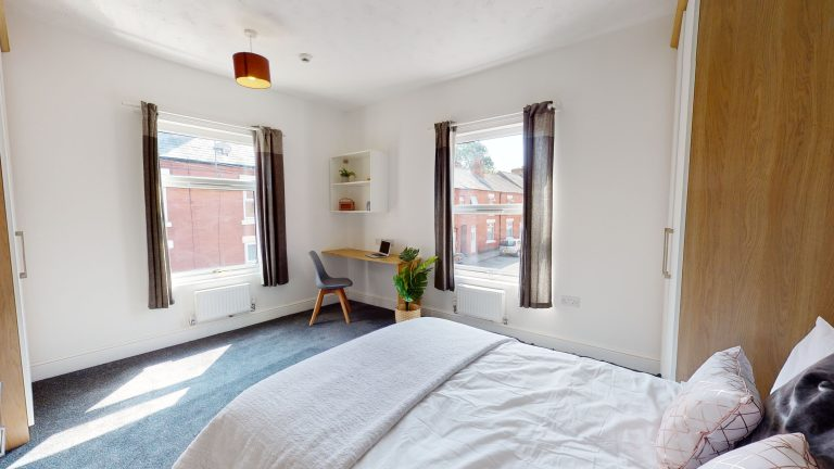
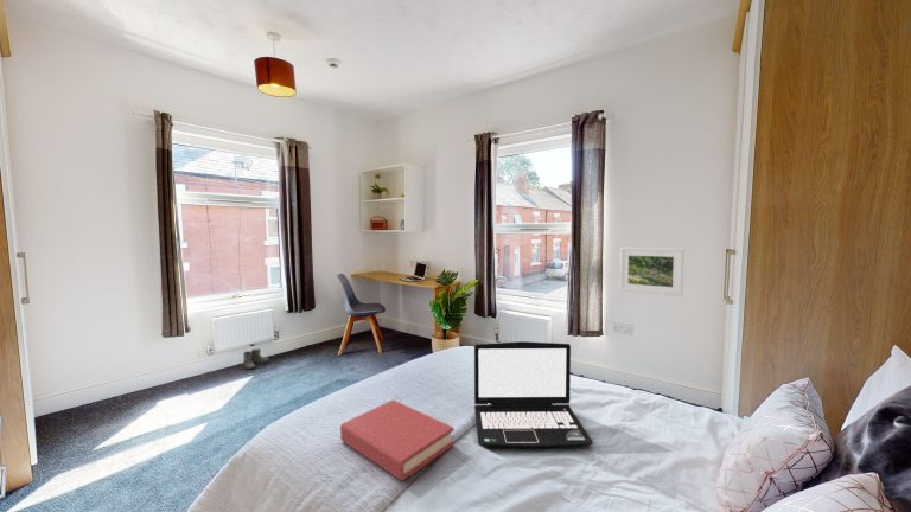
+ boots [240,347,270,370]
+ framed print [618,247,686,297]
+ hardback book [339,398,456,482]
+ laptop [473,340,594,448]
